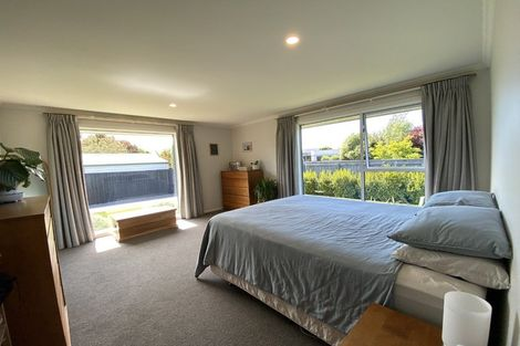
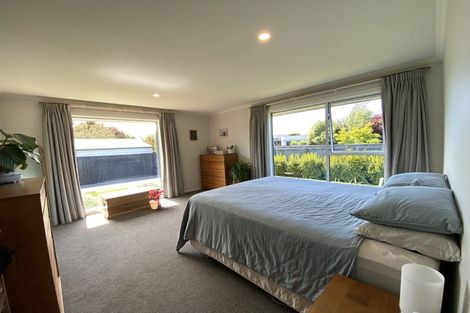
+ potted plant [147,188,165,210]
